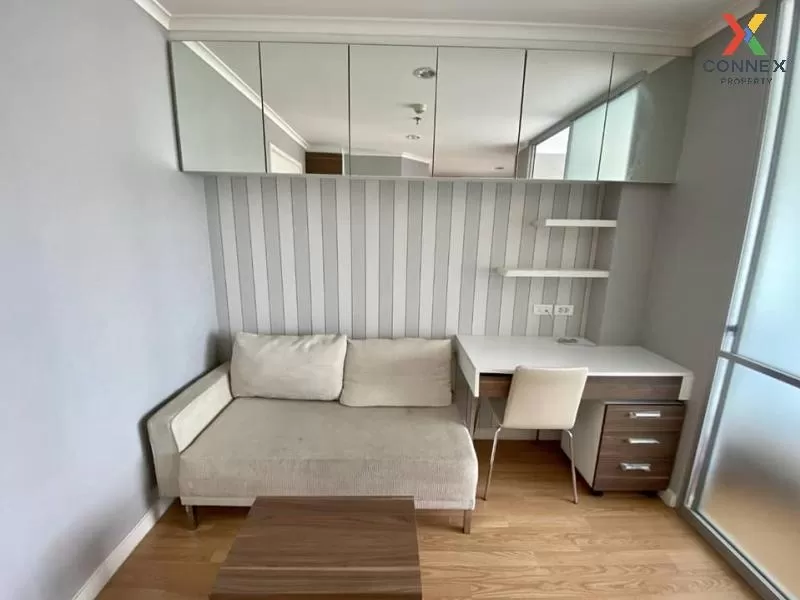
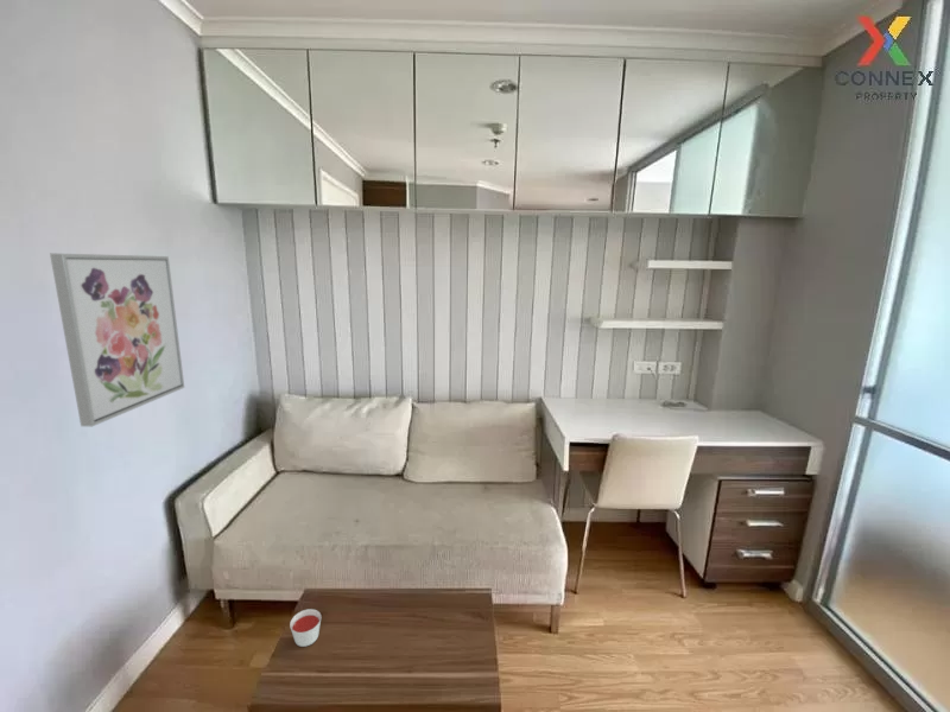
+ candle [289,608,322,648]
+ wall art [49,253,185,427]
